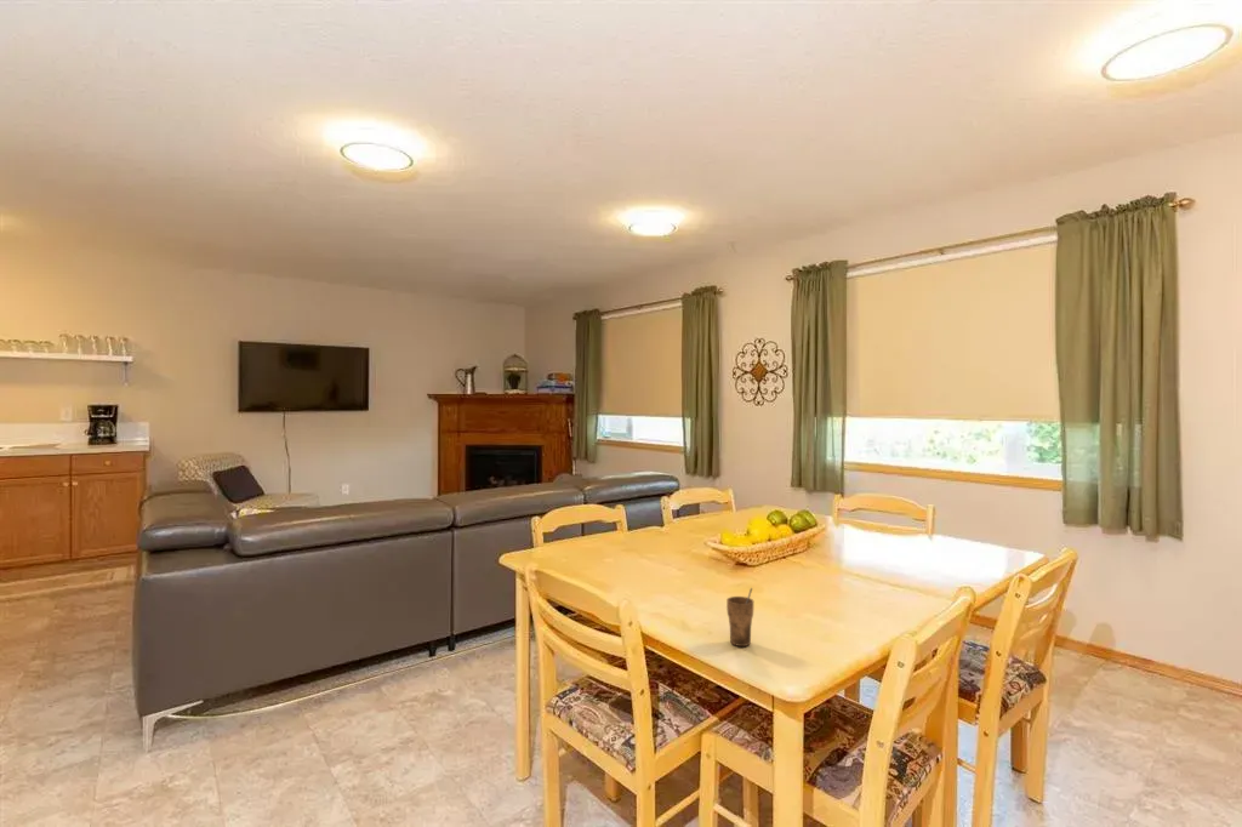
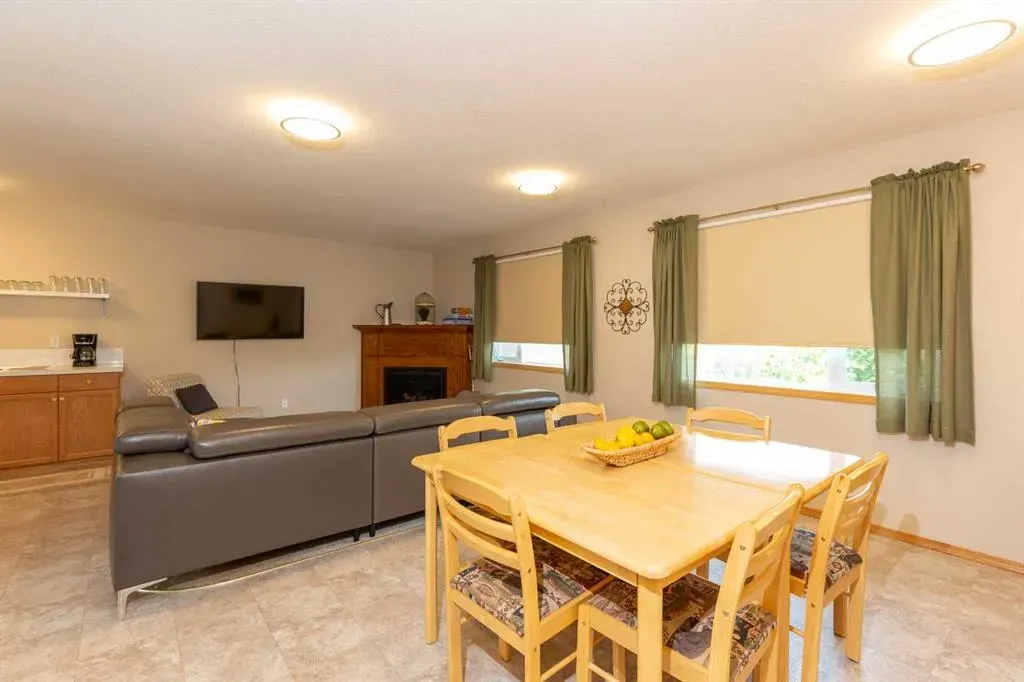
- cup [725,587,754,648]
